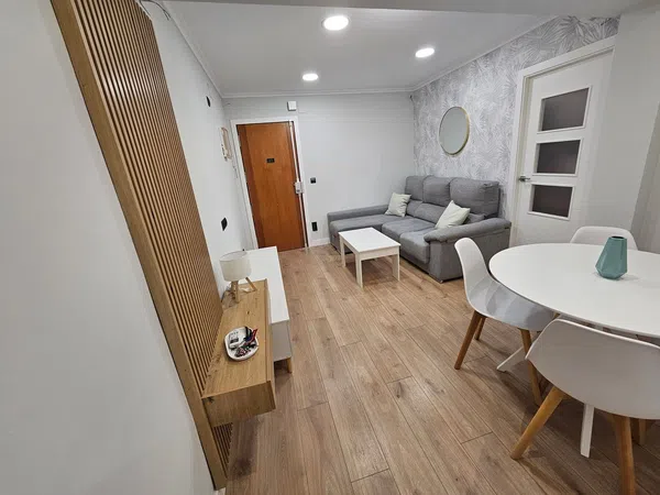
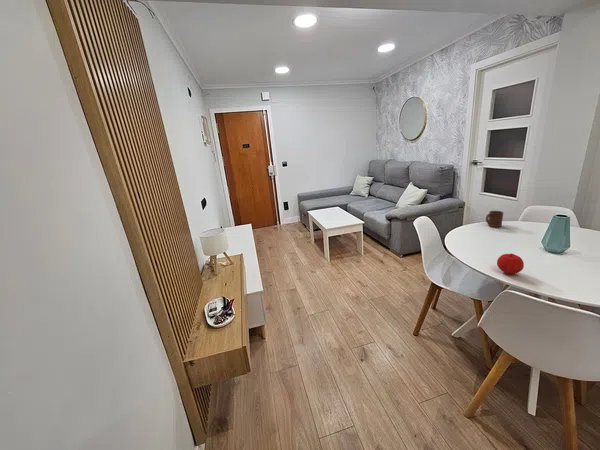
+ fruit [496,253,525,275]
+ cup [485,210,504,228]
